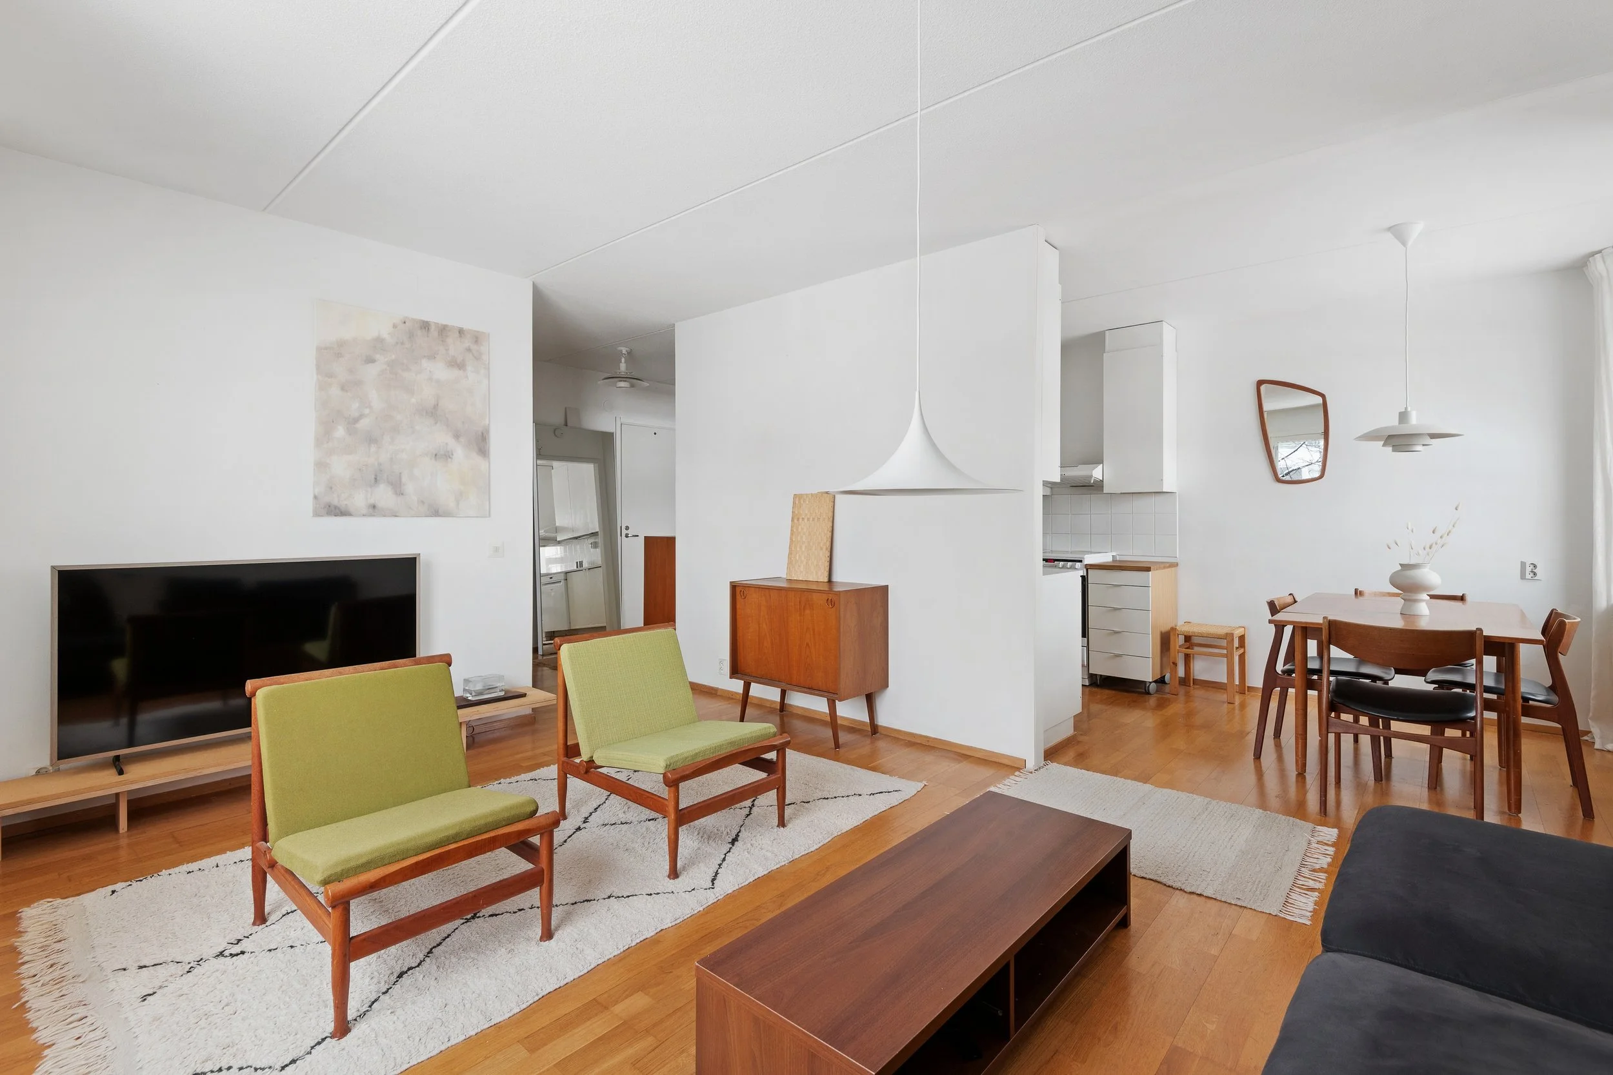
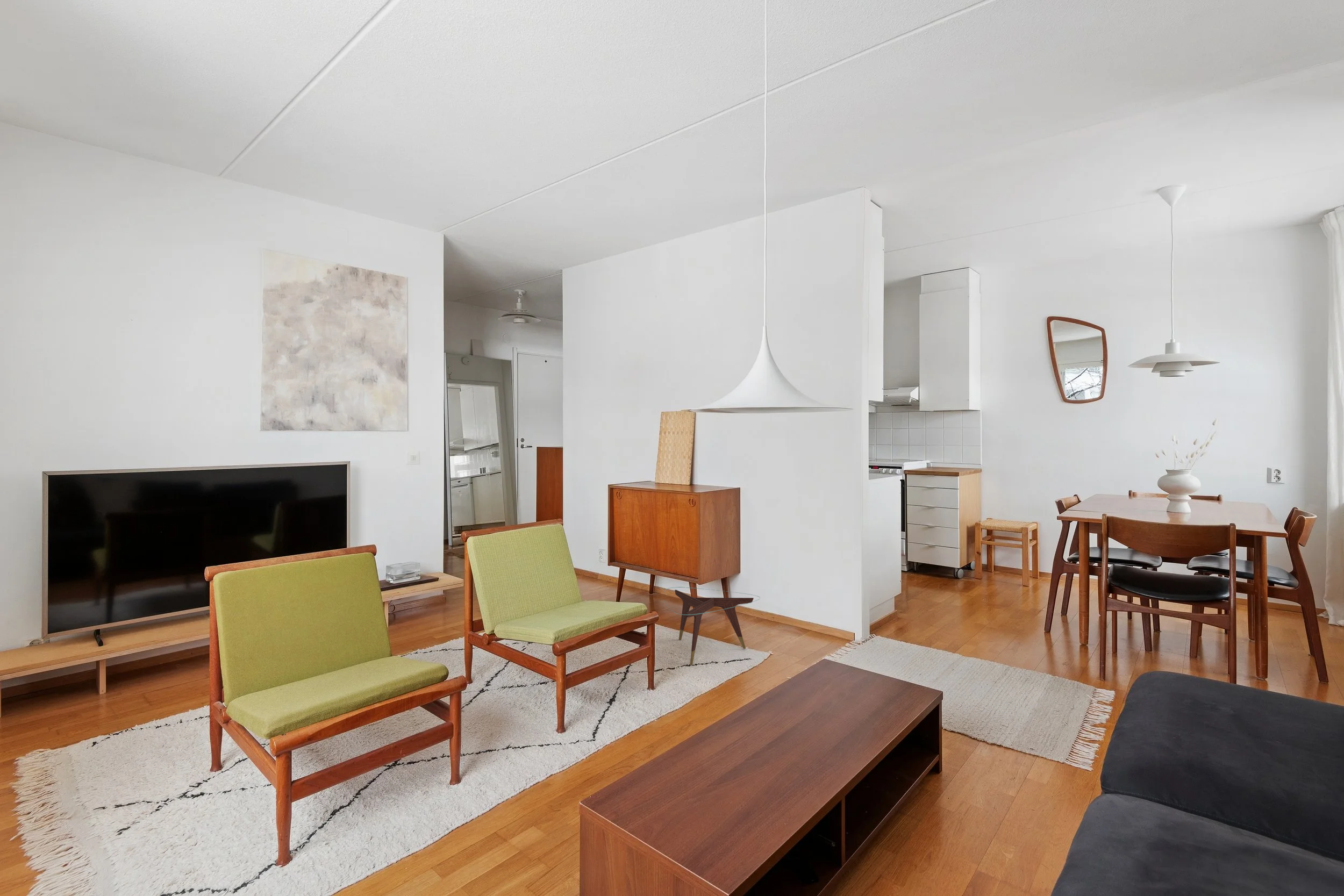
+ side table [663,586,761,666]
